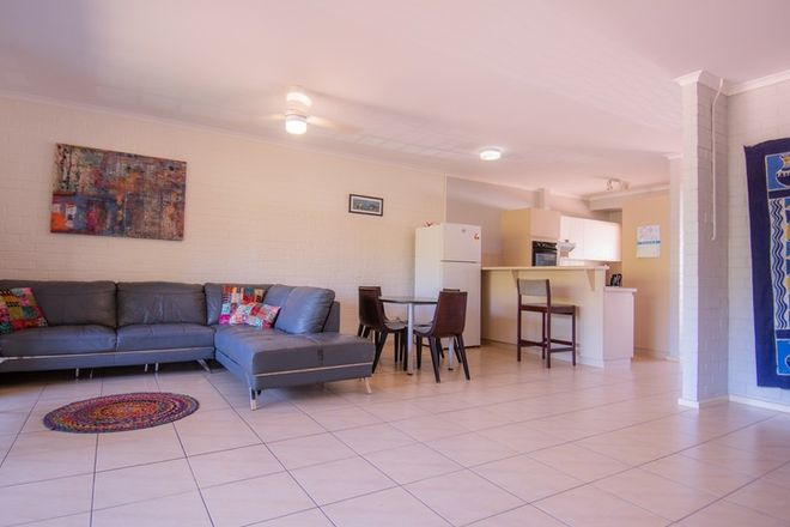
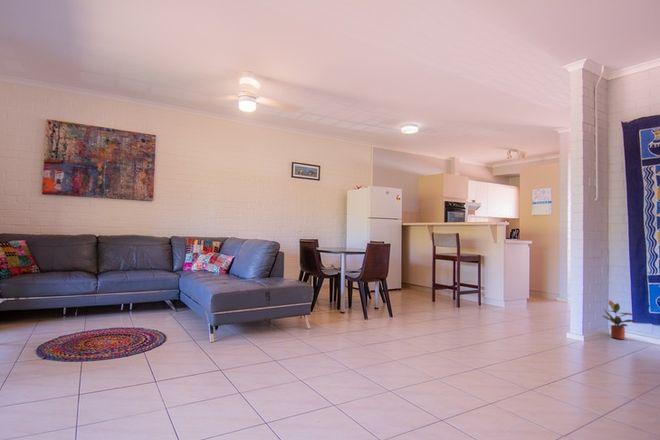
+ potted plant [602,299,639,340]
